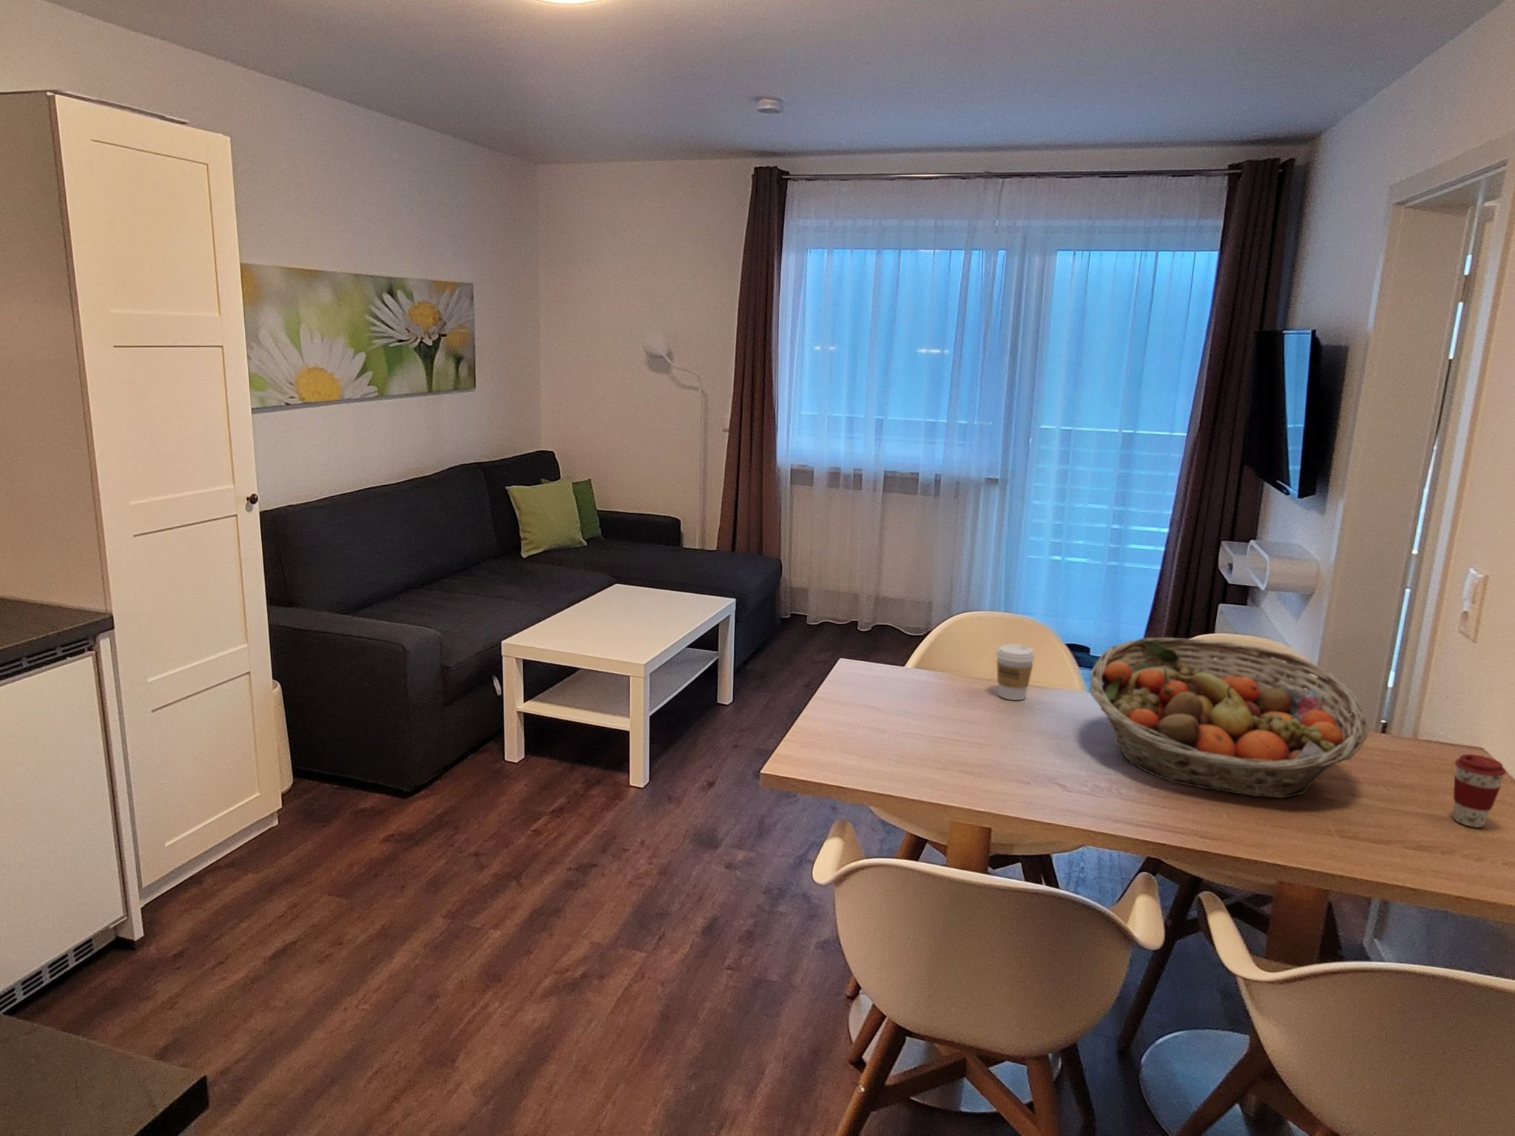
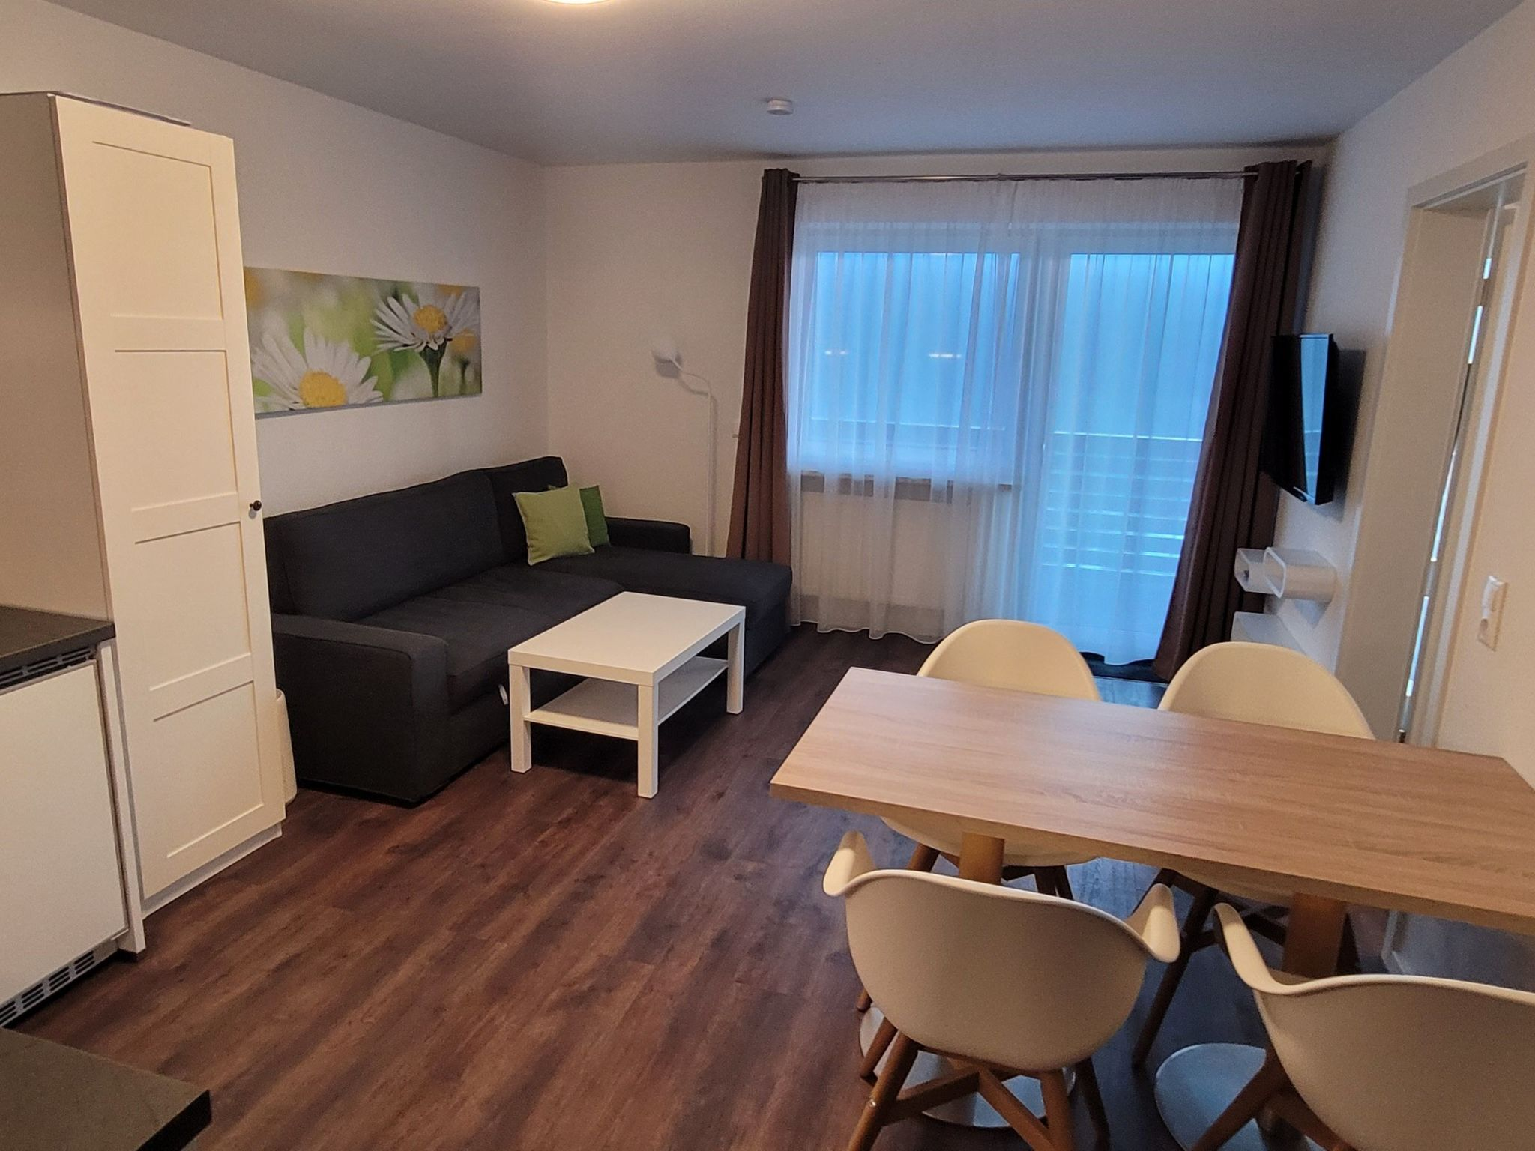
- fruit basket [1089,637,1368,798]
- coffee cup [1453,754,1507,828]
- coffee cup [996,643,1035,702]
